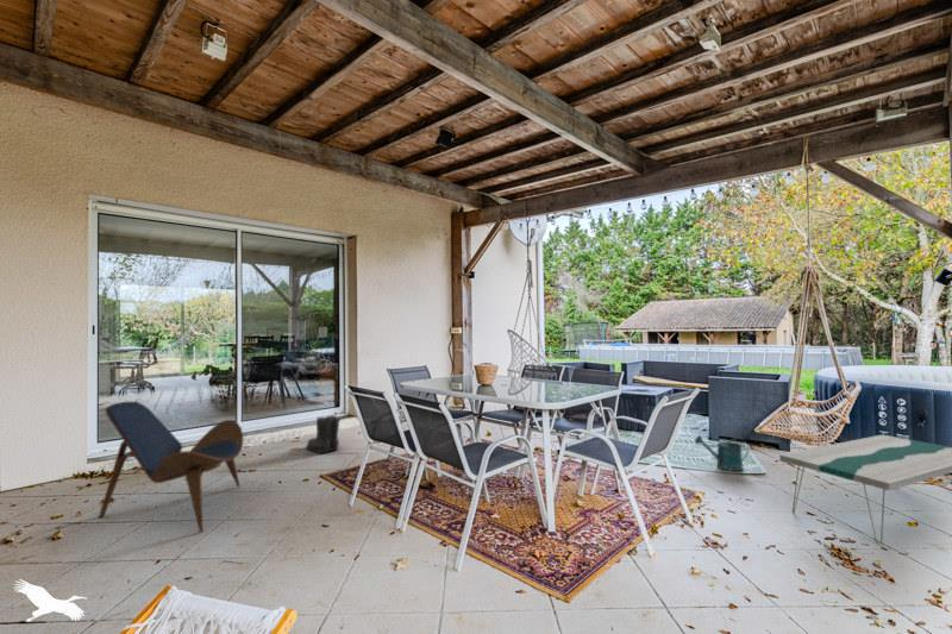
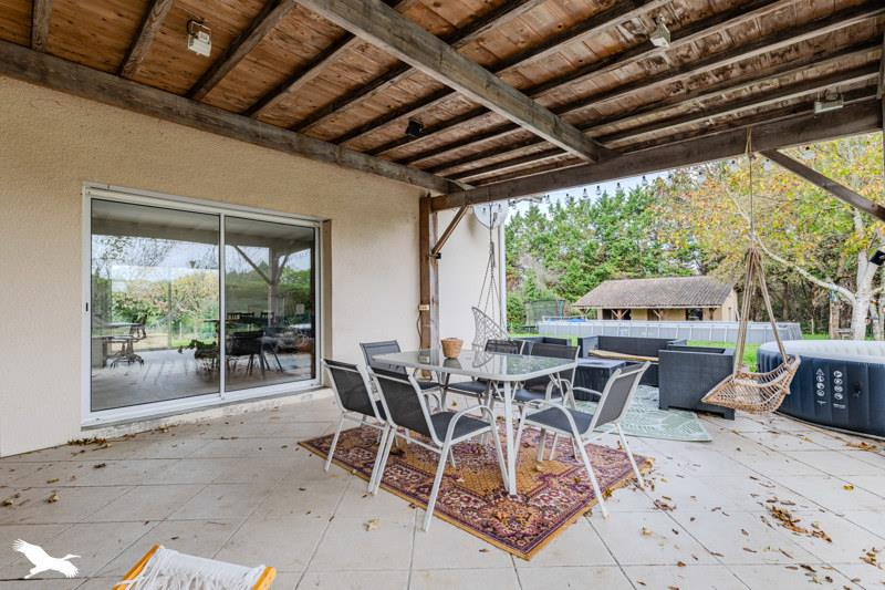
- watering can [694,434,750,472]
- lounge chair [98,401,244,533]
- coffee table [778,434,952,546]
- boots [305,414,342,454]
